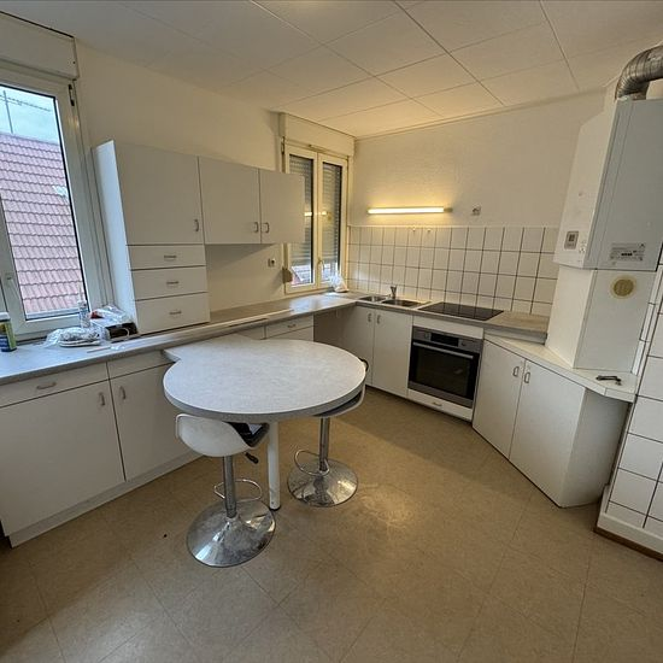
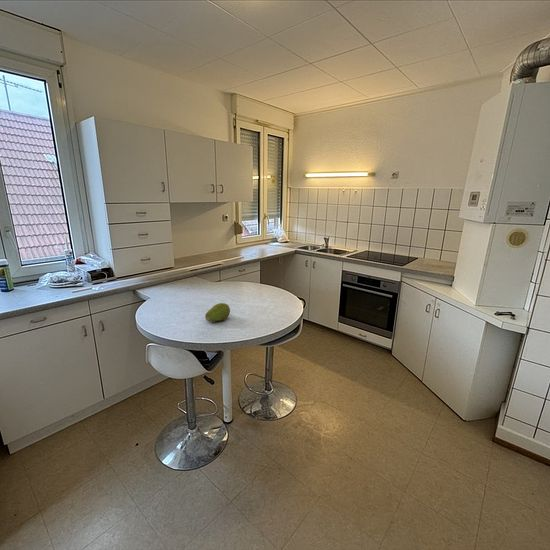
+ fruit [204,302,231,322]
